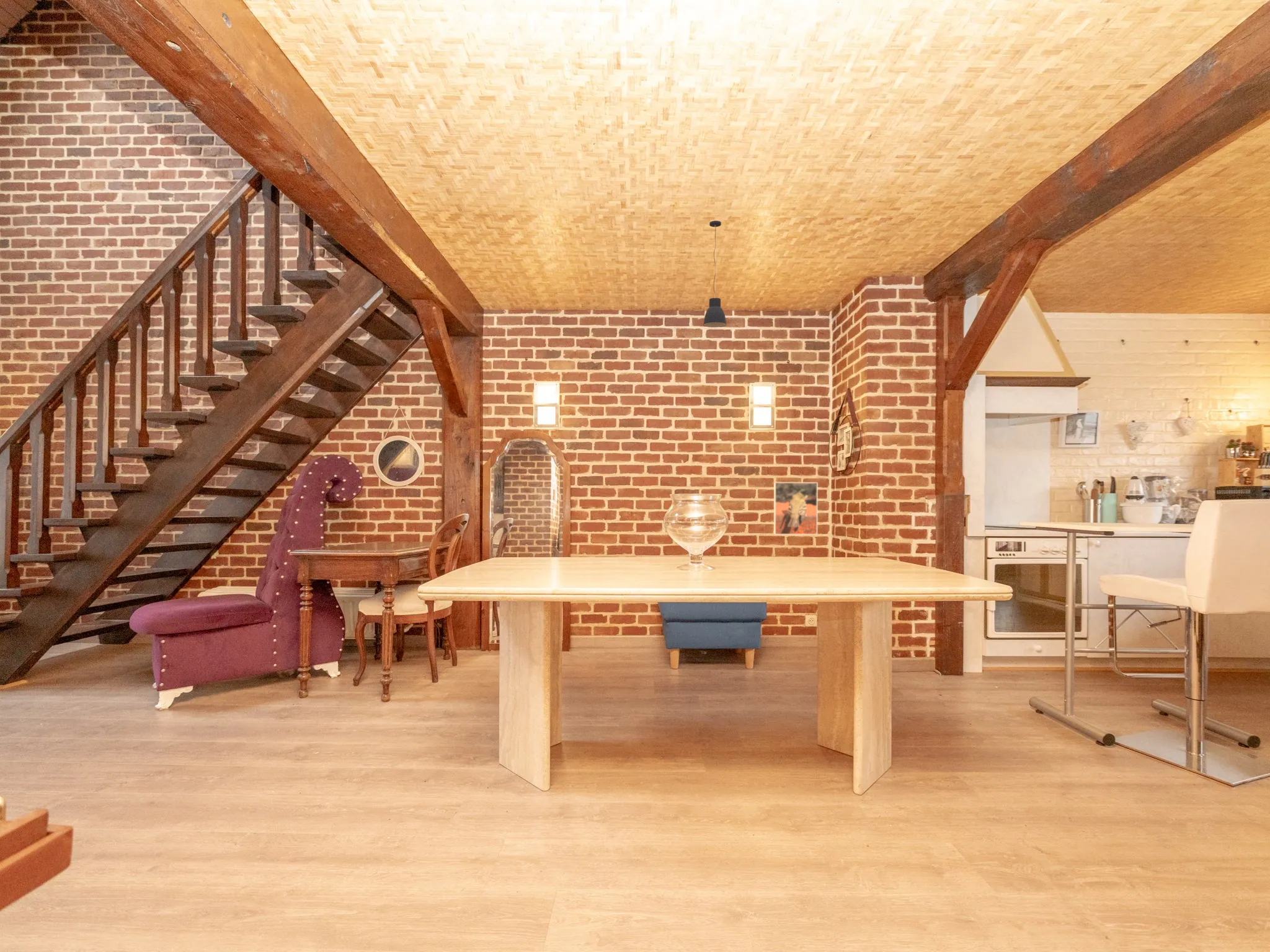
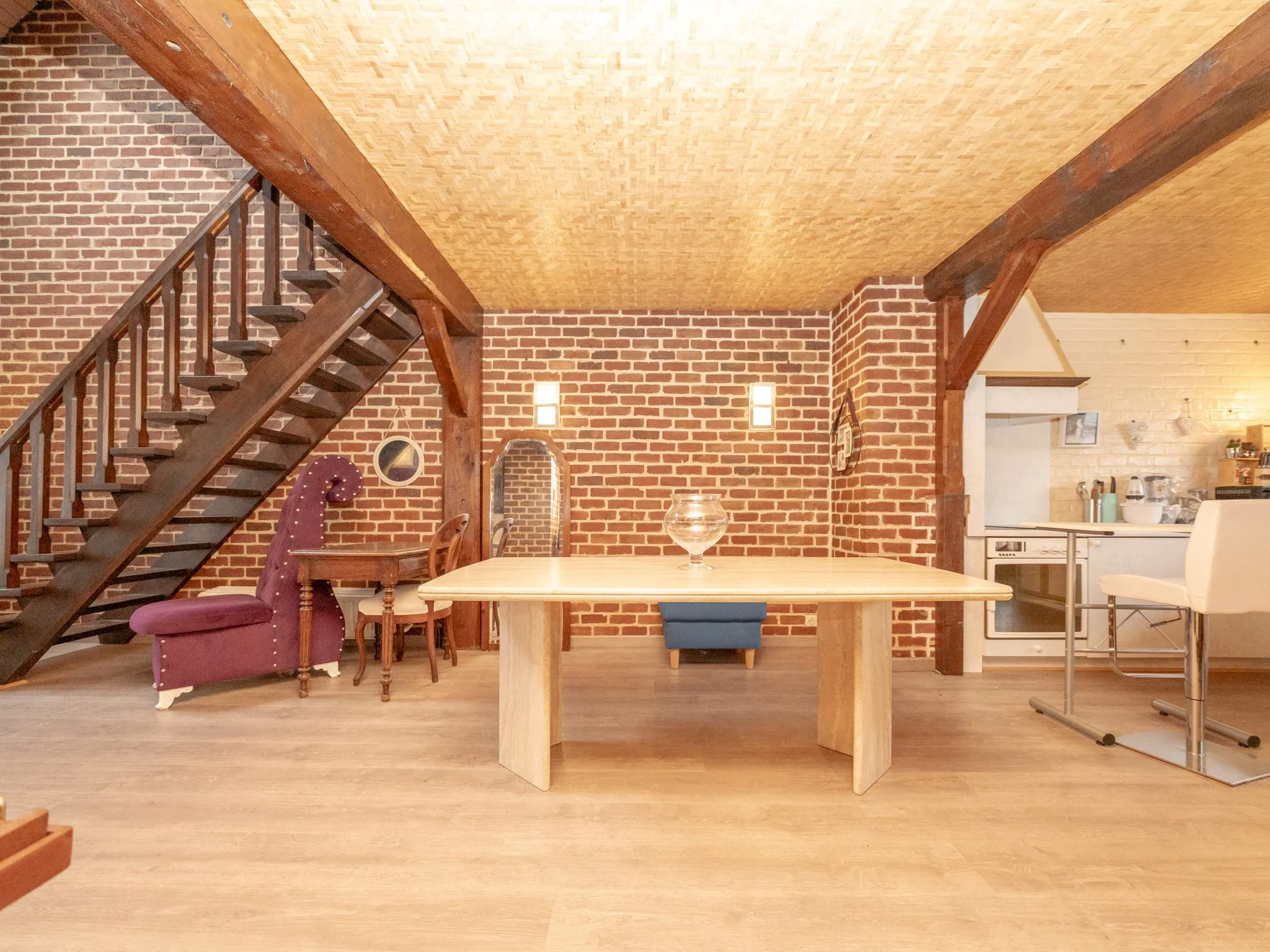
- pendant light [703,220,727,328]
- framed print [773,482,818,536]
